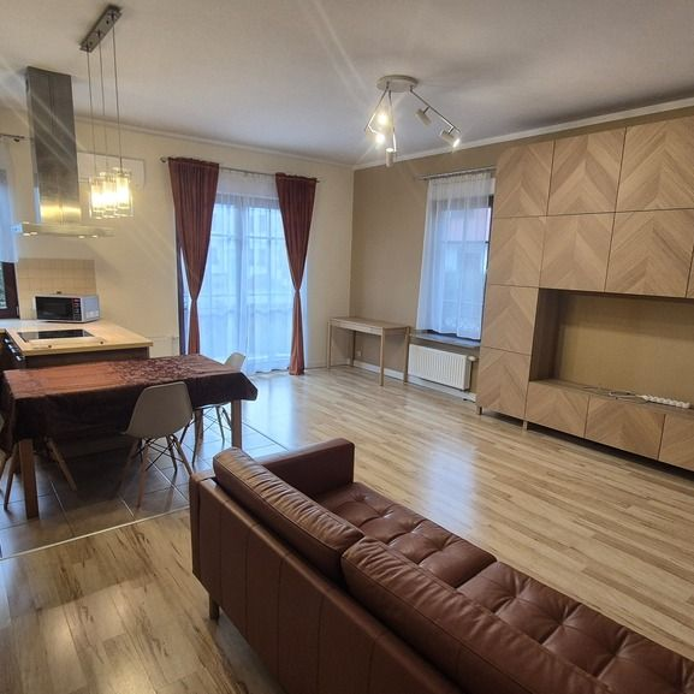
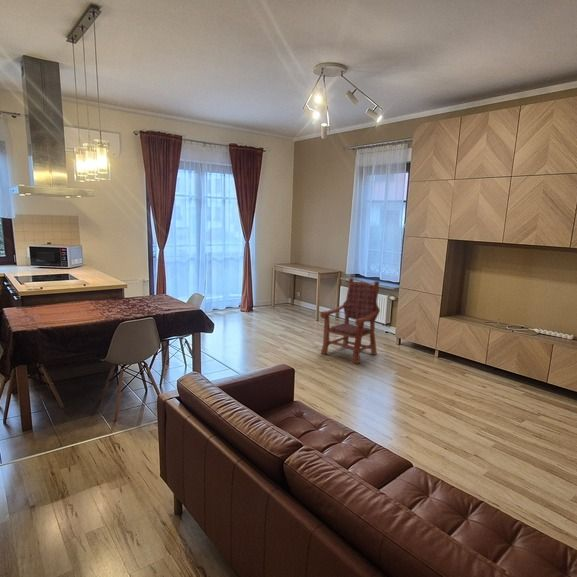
+ armchair [319,277,381,365]
